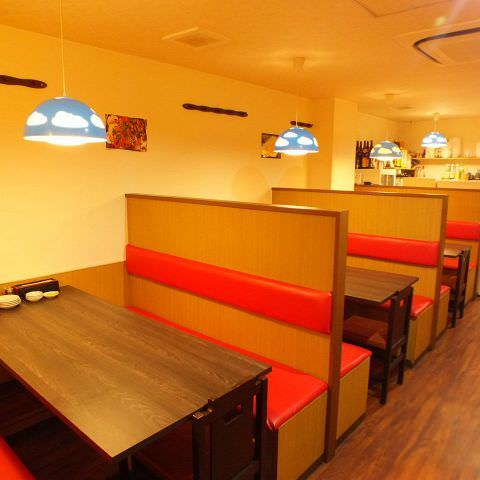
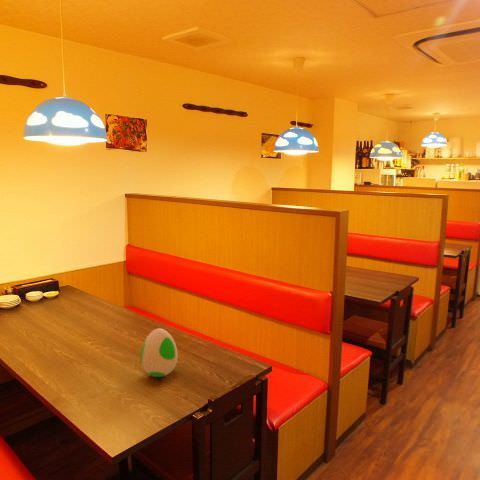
+ decorative egg [140,327,179,378]
